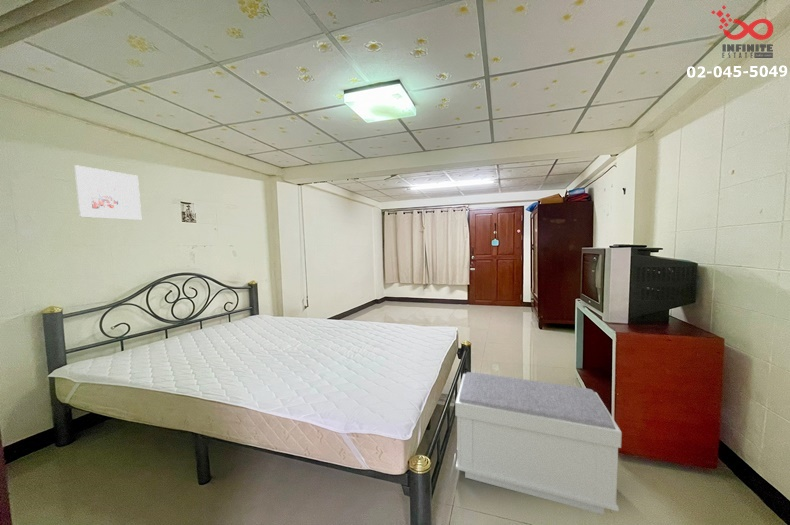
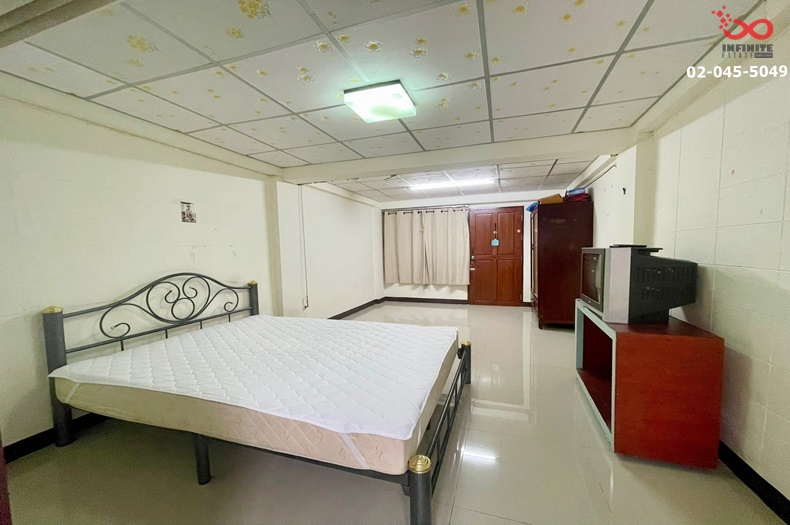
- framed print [73,164,142,221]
- bench [454,371,623,516]
